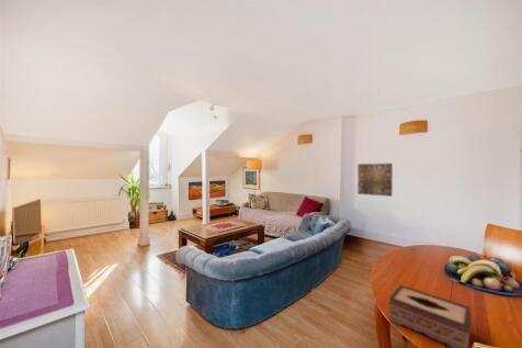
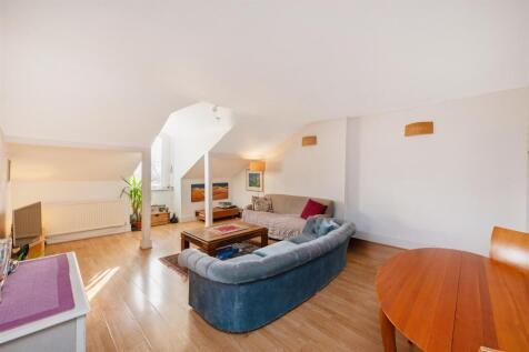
- tissue box [387,283,473,348]
- wall art [356,162,394,198]
- fruit bowl [443,254,522,296]
